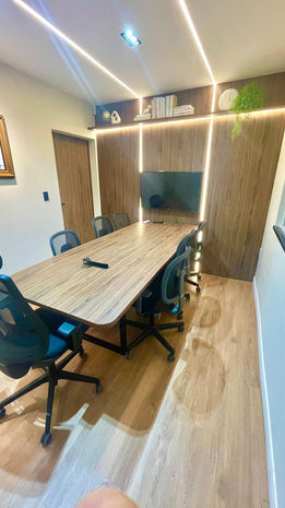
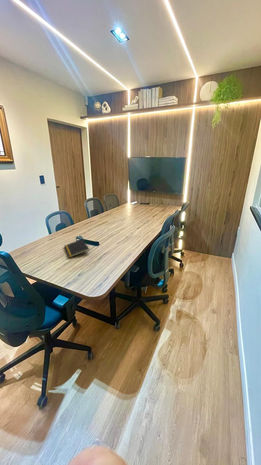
+ notepad [63,238,90,259]
